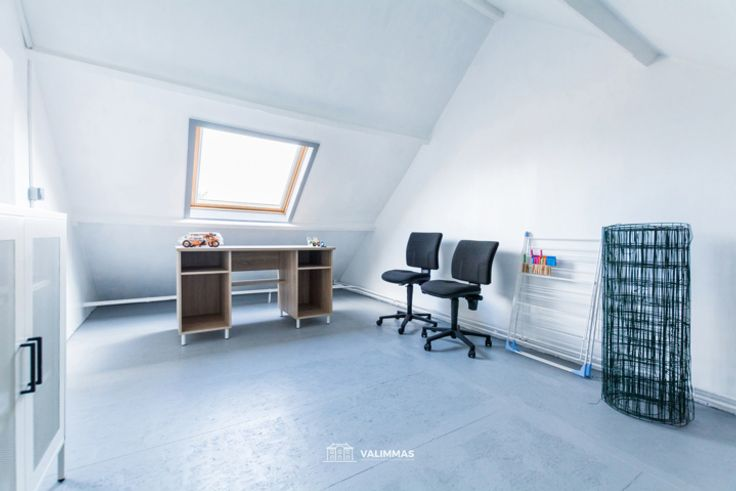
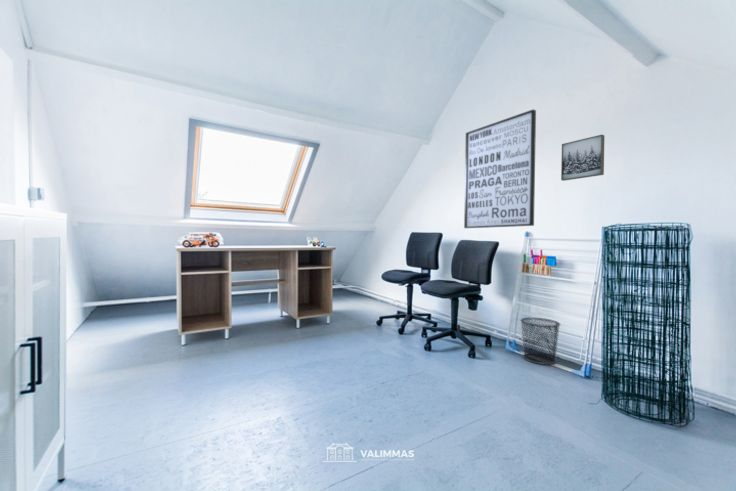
+ wall art [560,134,605,182]
+ wall art [463,108,537,229]
+ waste bin [519,317,561,366]
